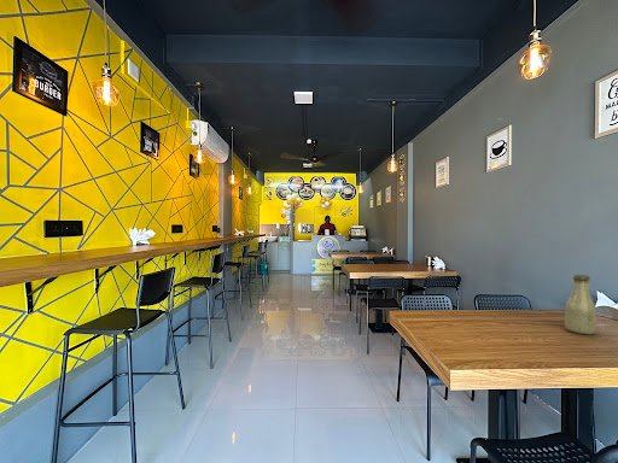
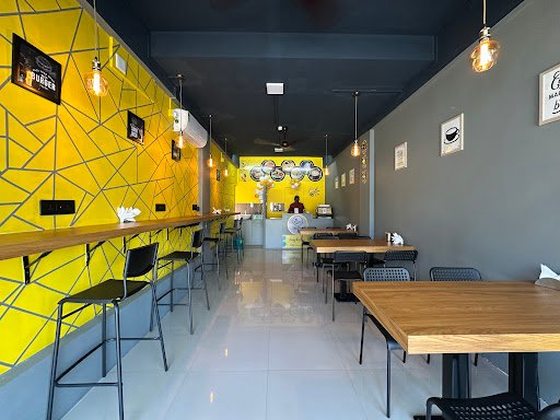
- bottle [564,274,597,335]
